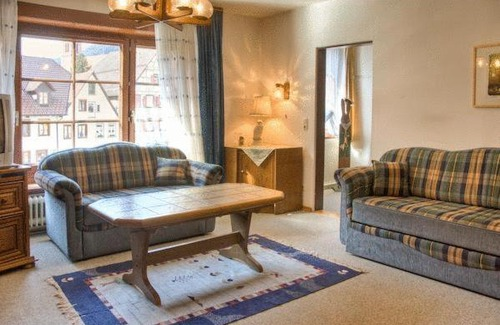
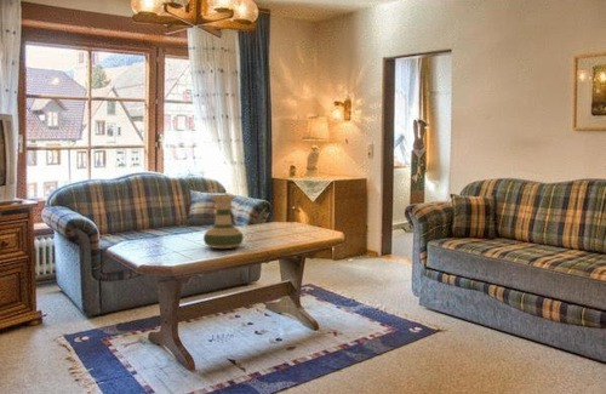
+ vase [202,194,245,250]
